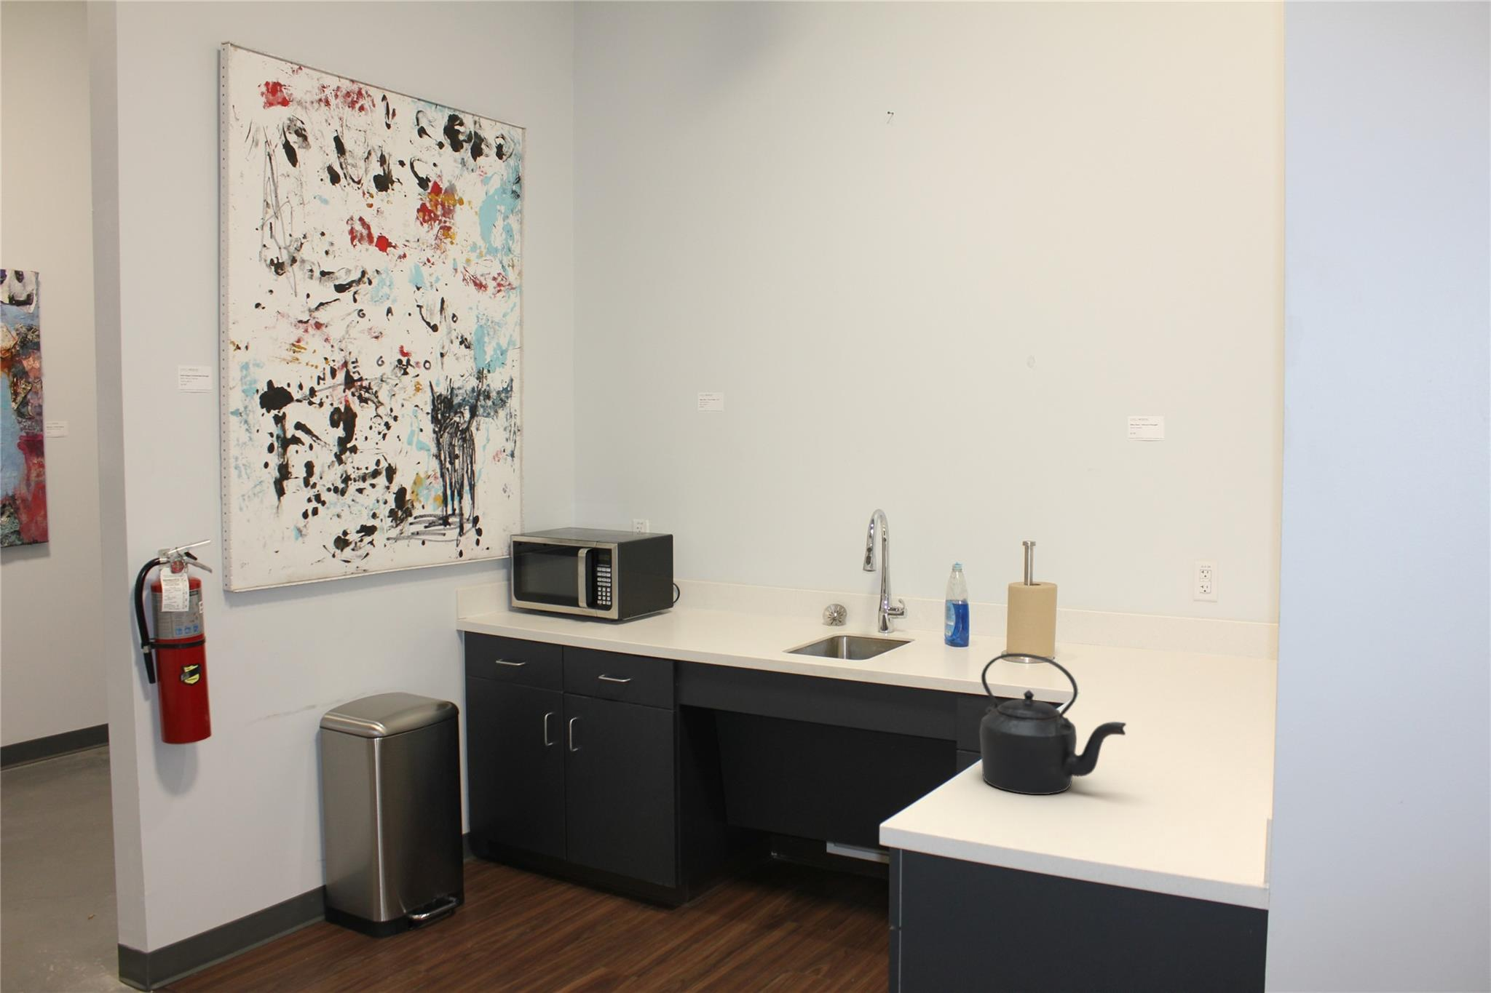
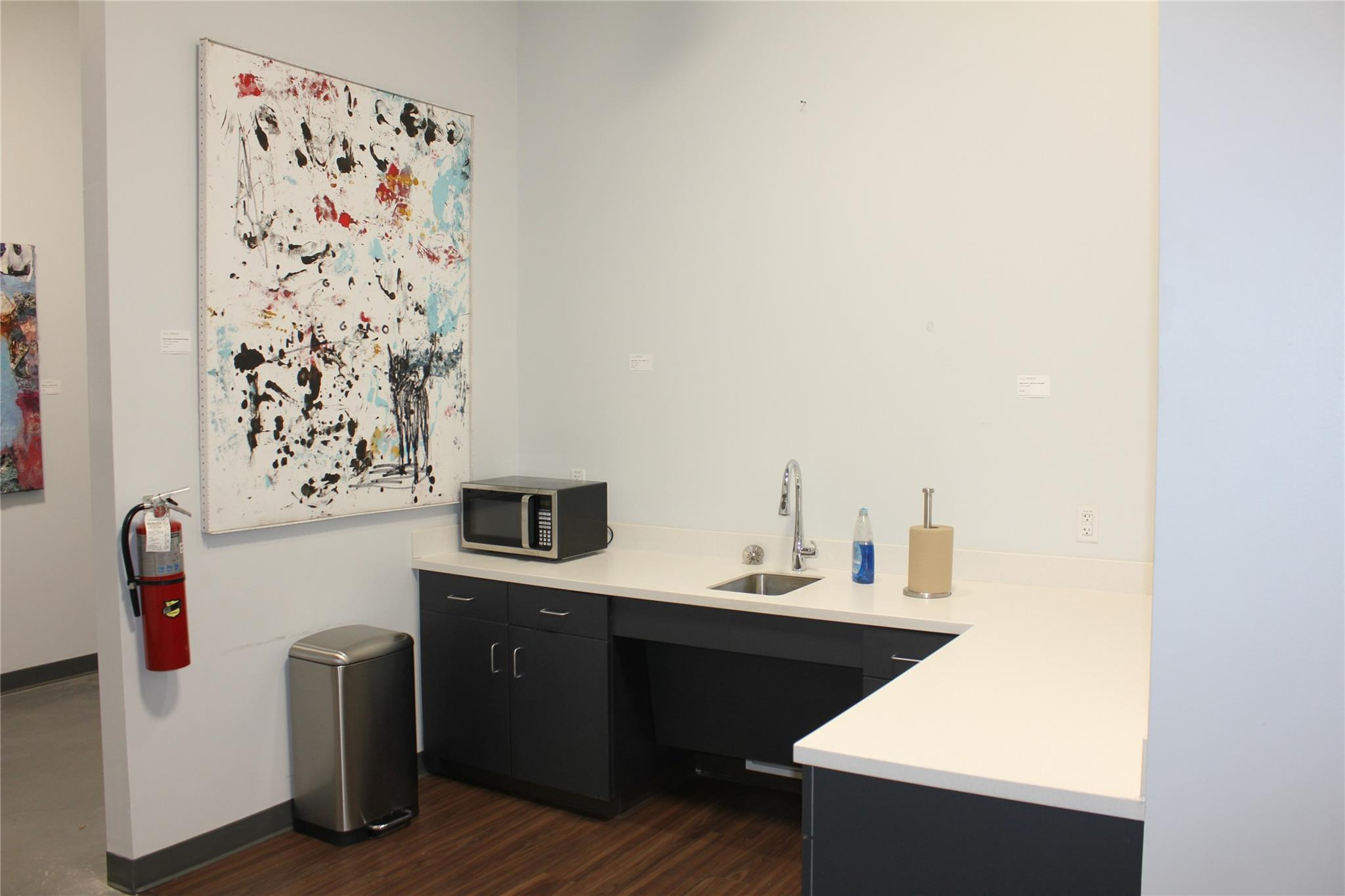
- kettle [979,653,1127,795]
